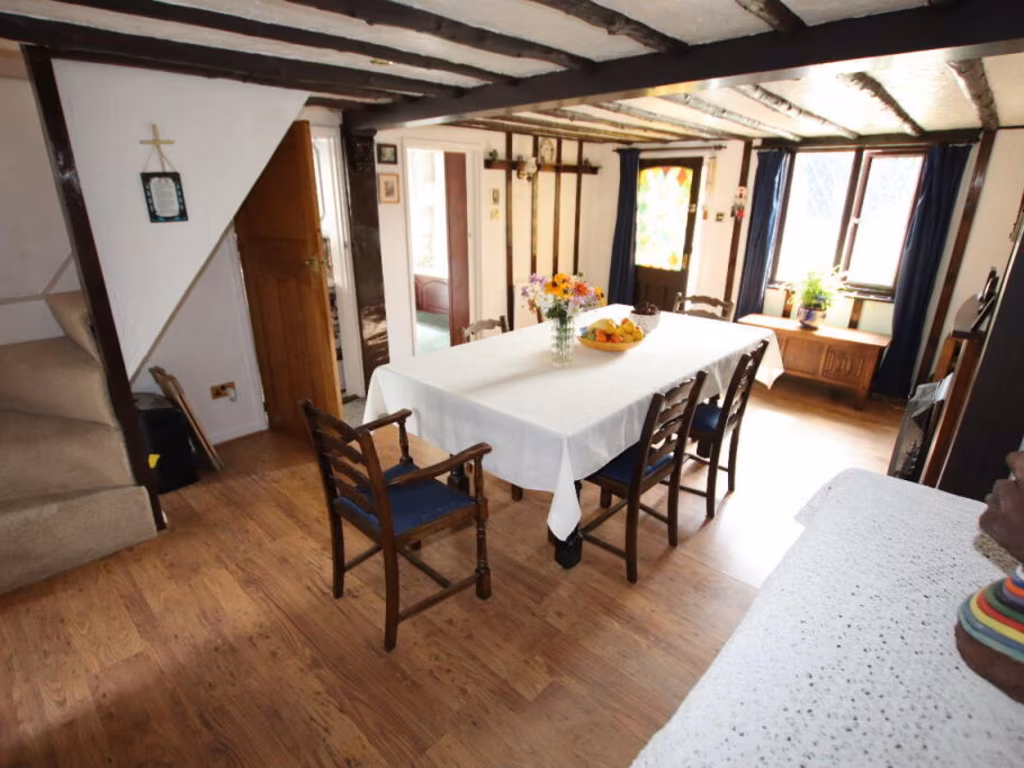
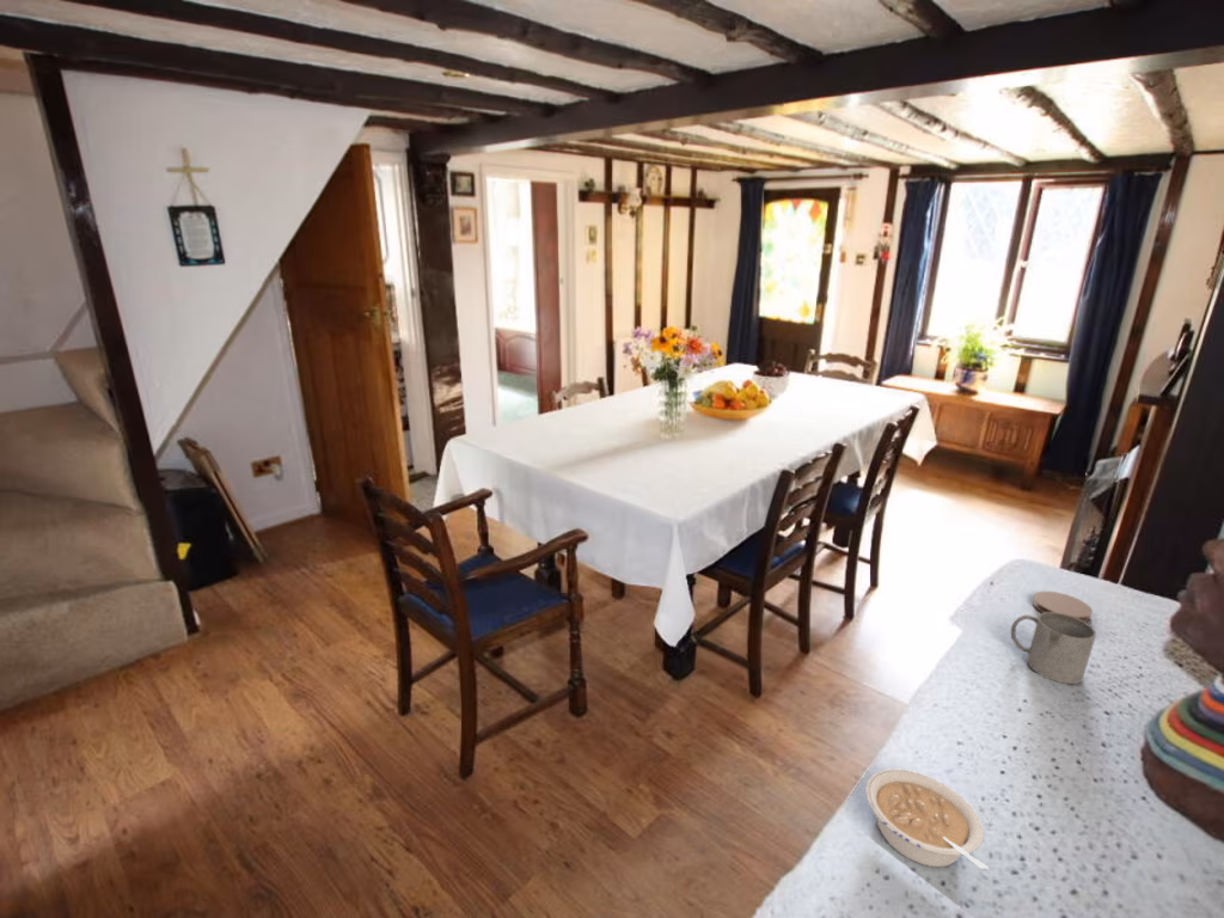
+ coaster [1032,590,1094,623]
+ legume [864,767,990,870]
+ mug [1010,612,1097,685]
